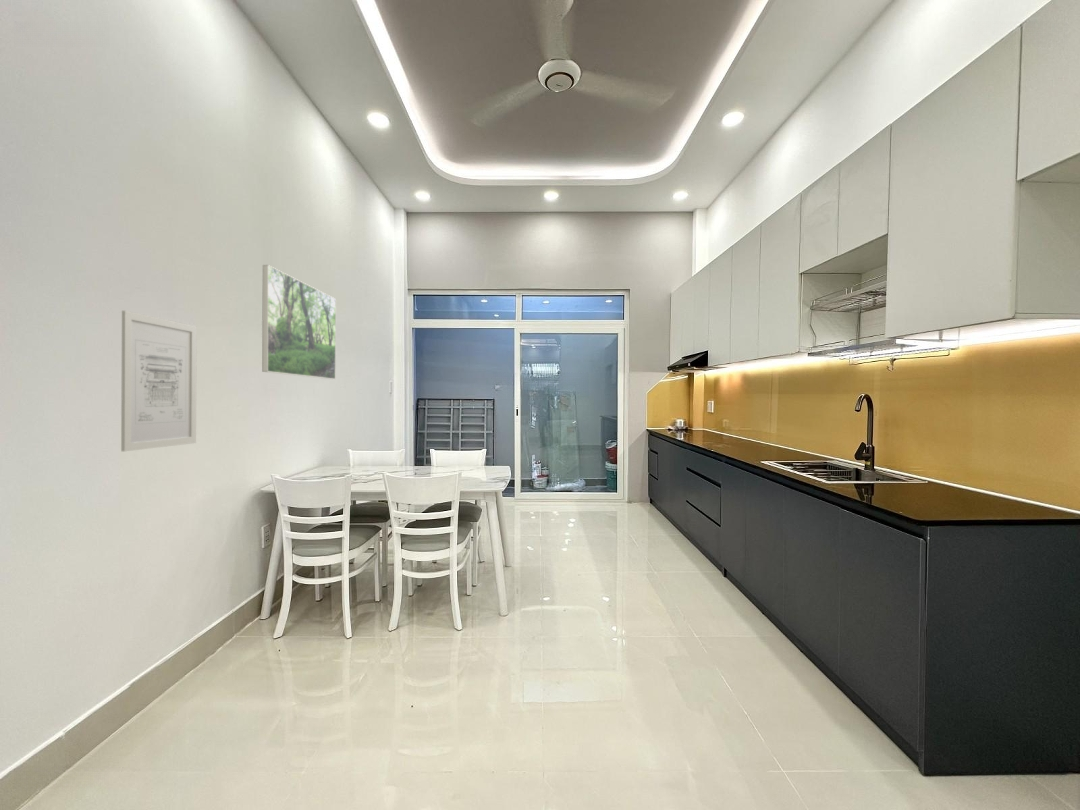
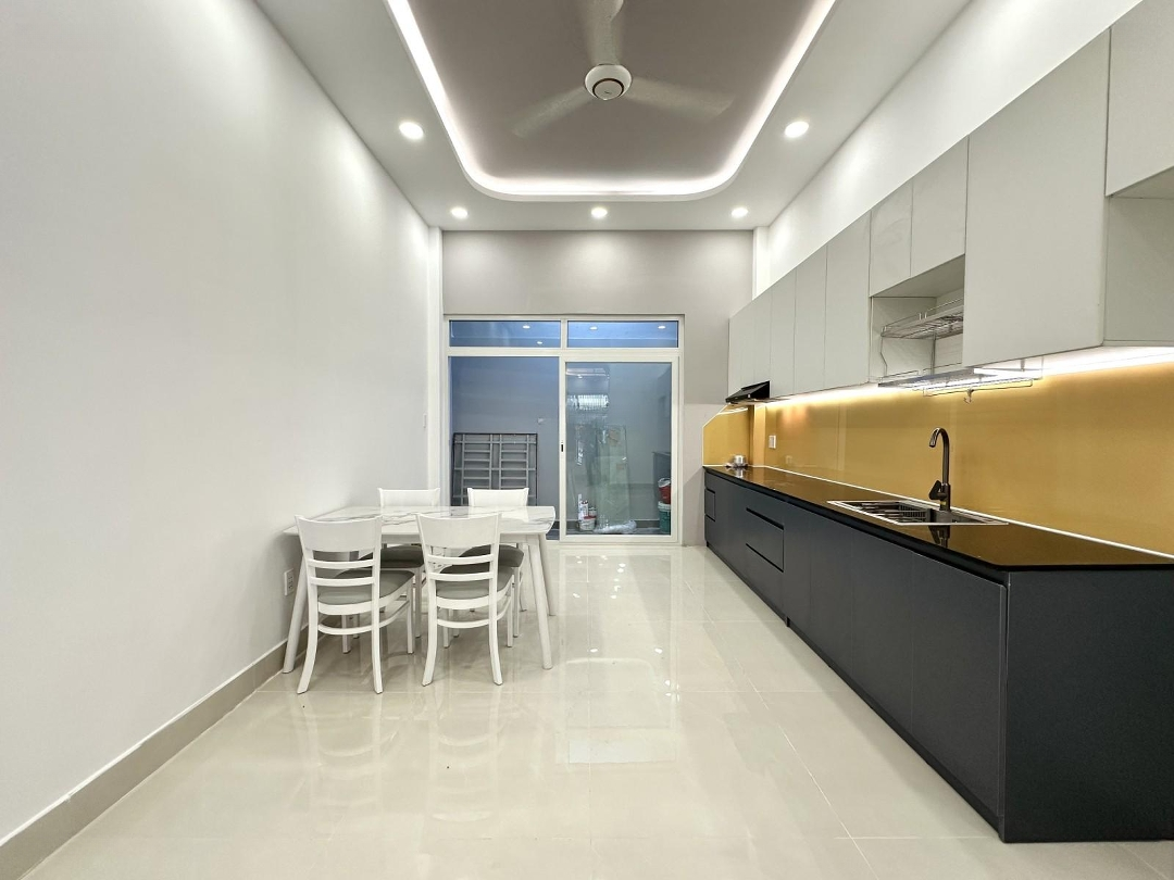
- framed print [261,264,337,380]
- wall art [120,310,198,452]
